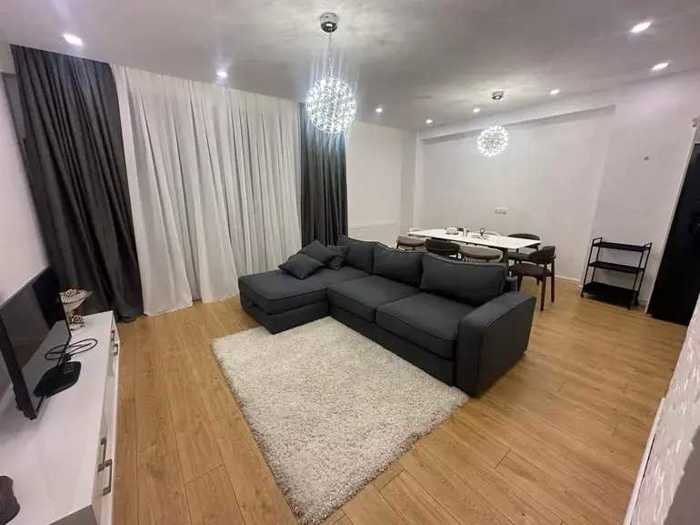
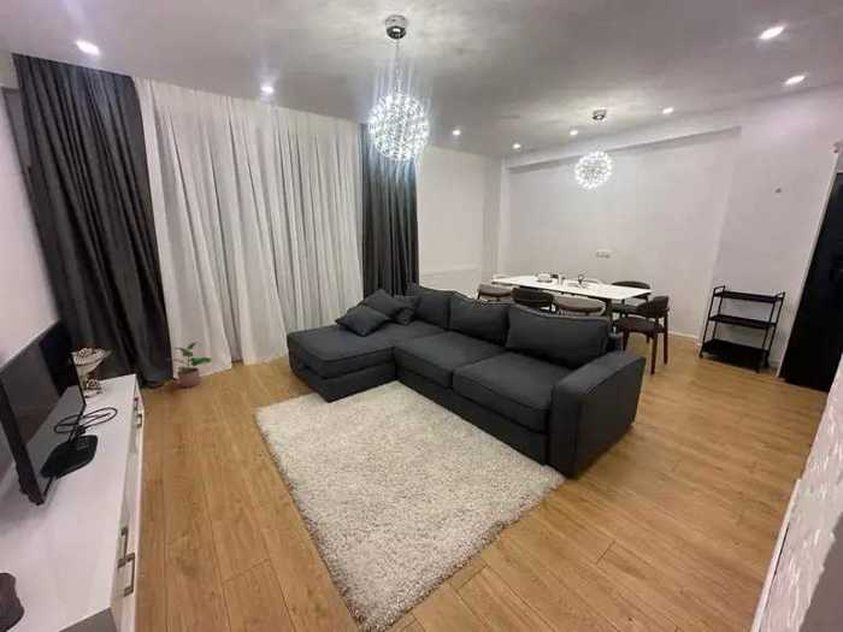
+ potted plant [160,341,213,389]
